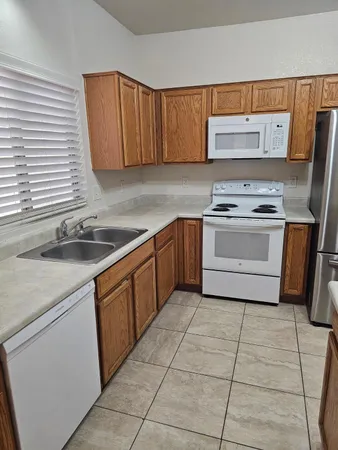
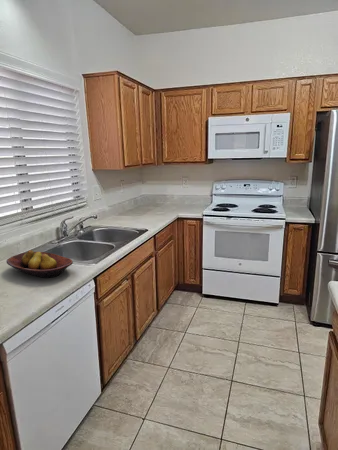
+ fruit bowl [5,249,74,279]
